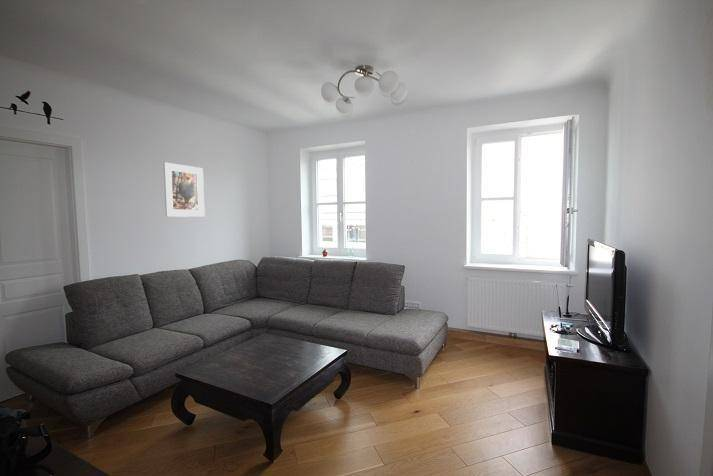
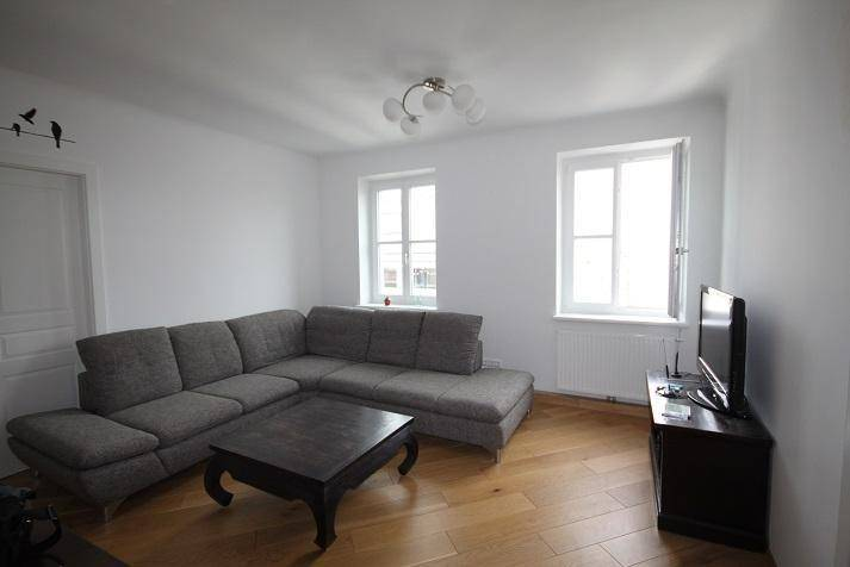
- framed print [163,161,206,218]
